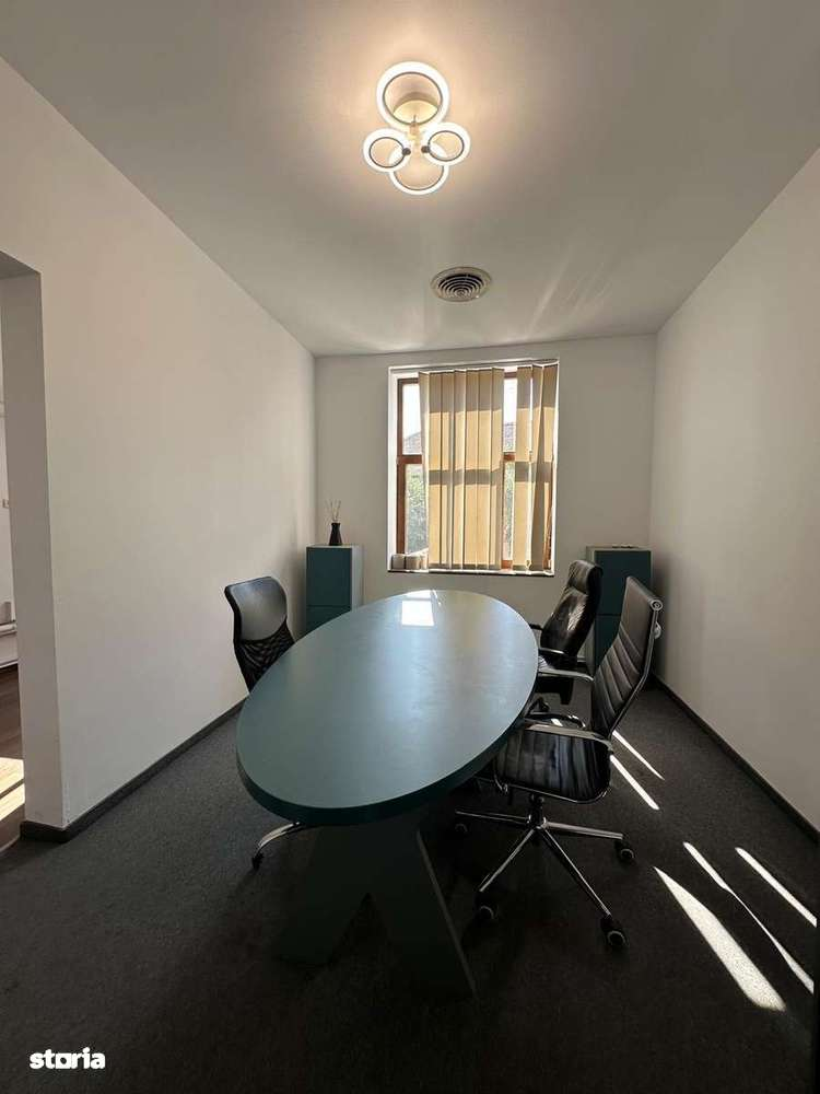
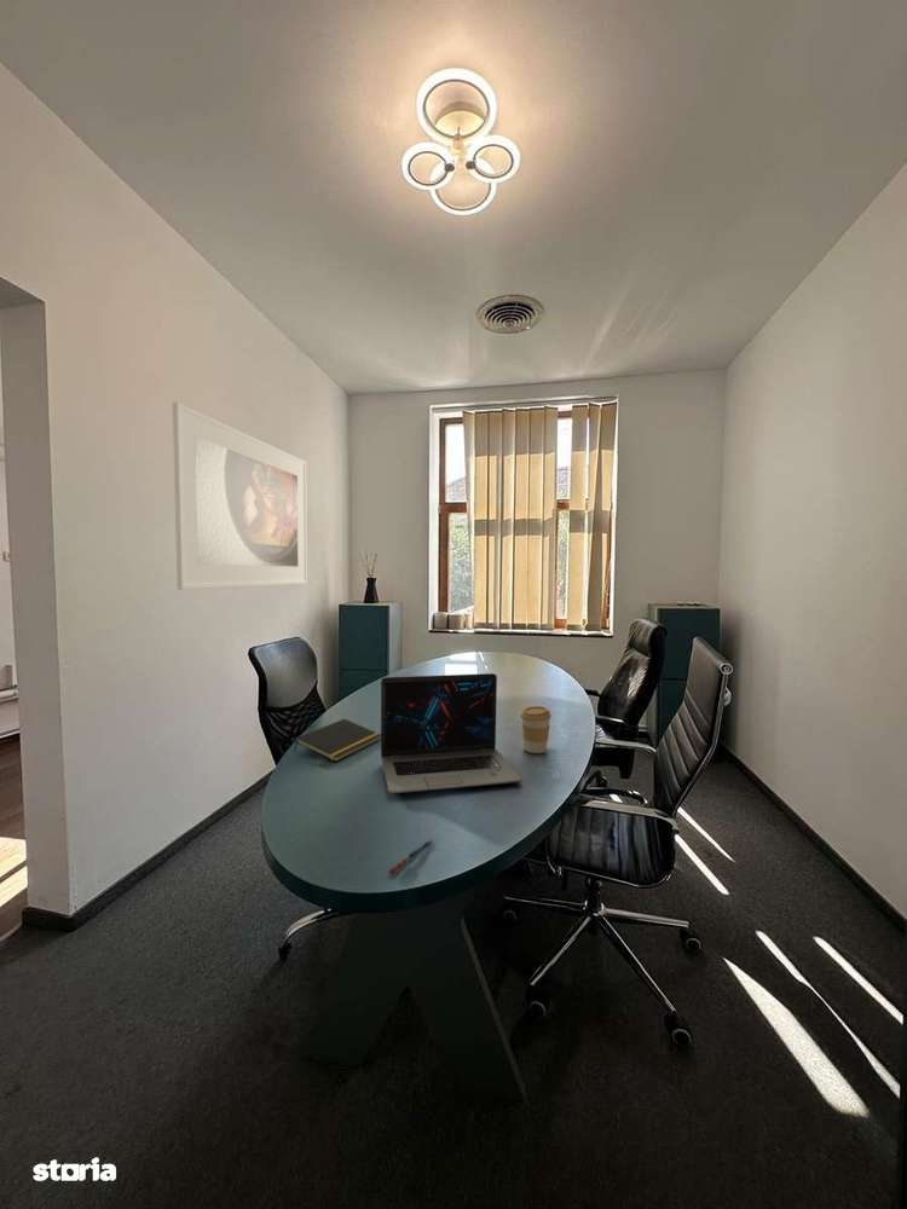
+ pen [387,838,433,875]
+ coffee cup [520,705,553,754]
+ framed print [172,401,308,591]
+ laptop [380,672,524,794]
+ notepad [293,718,381,763]
